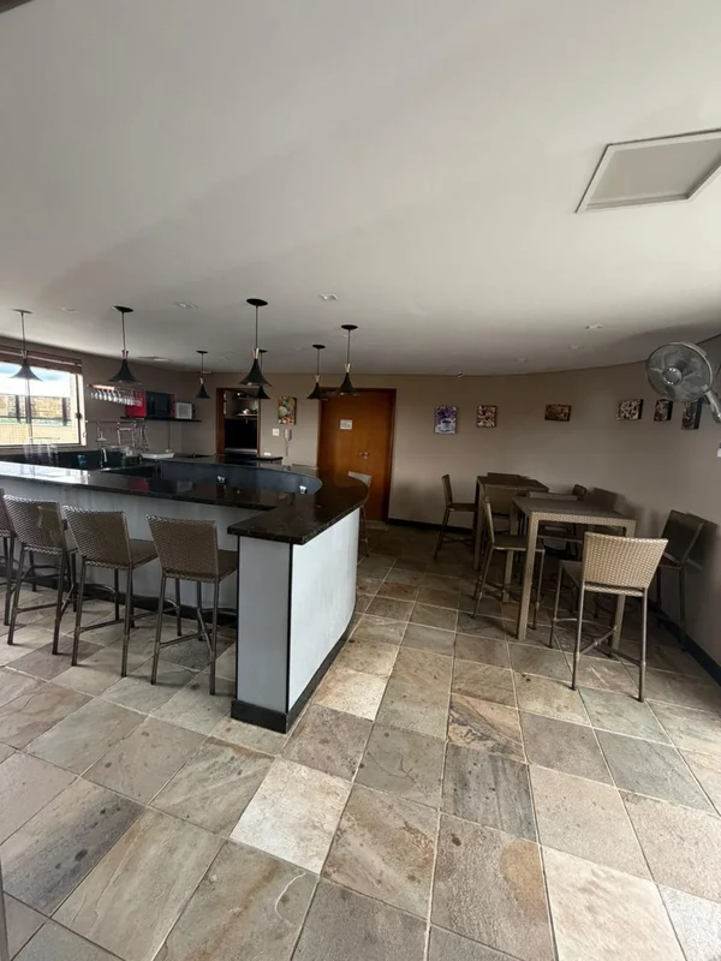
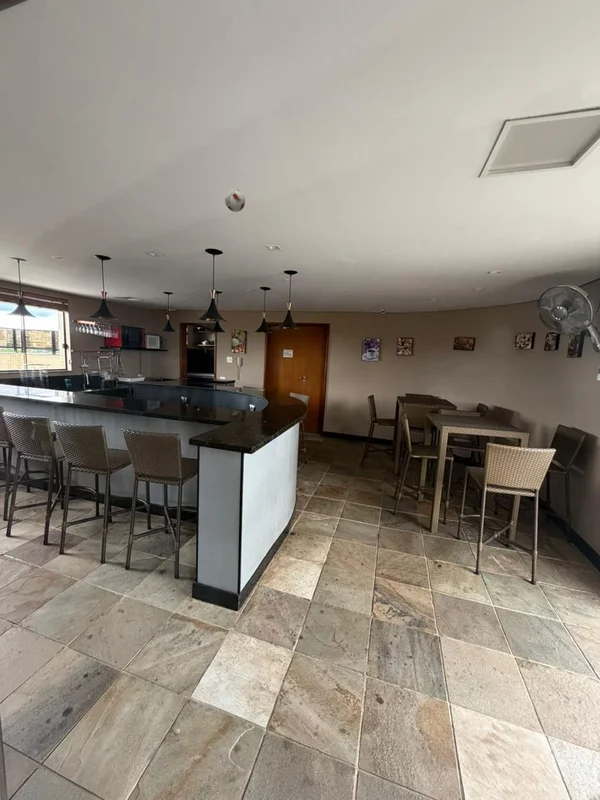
+ smoke detector [224,187,246,213]
